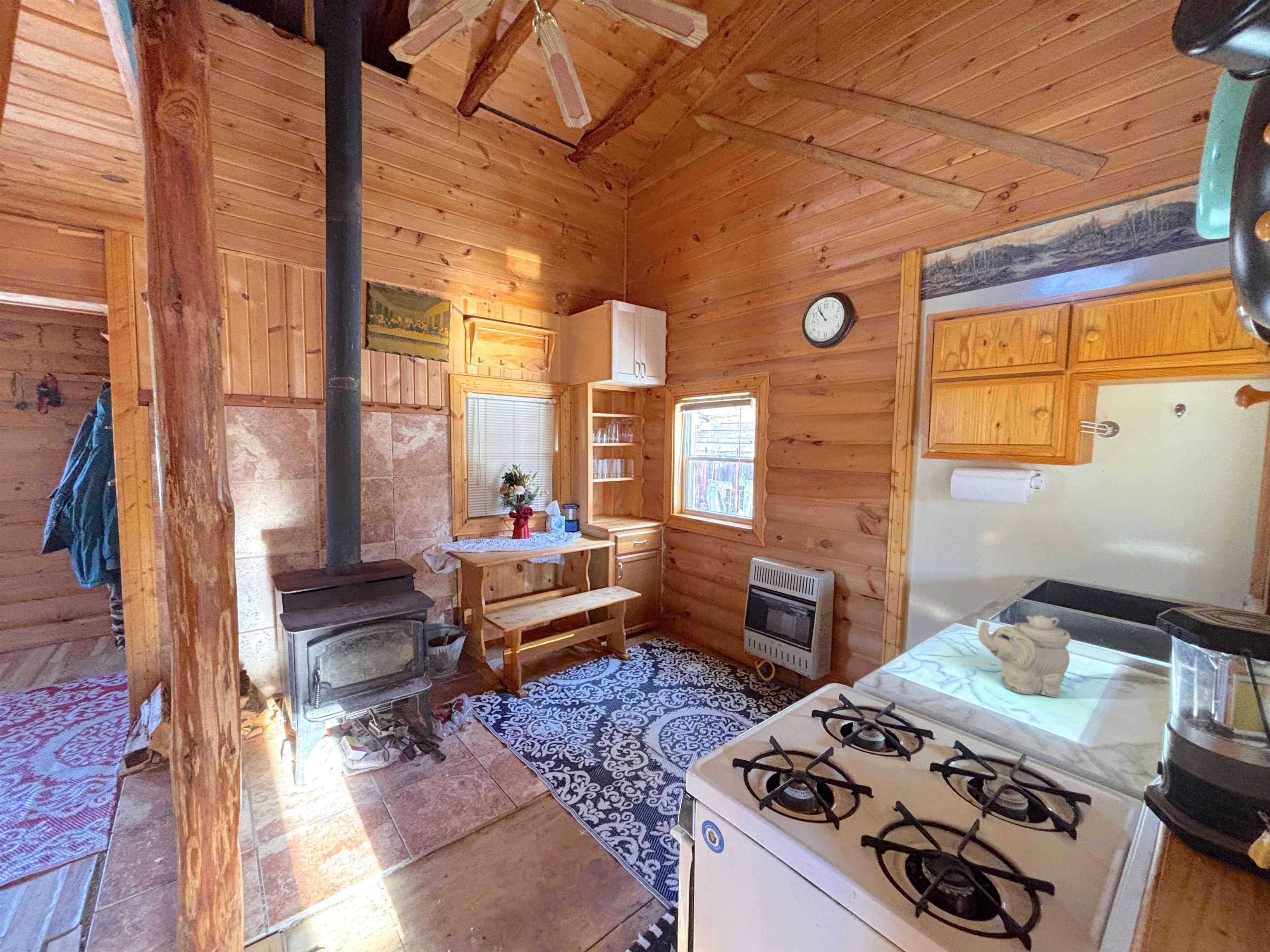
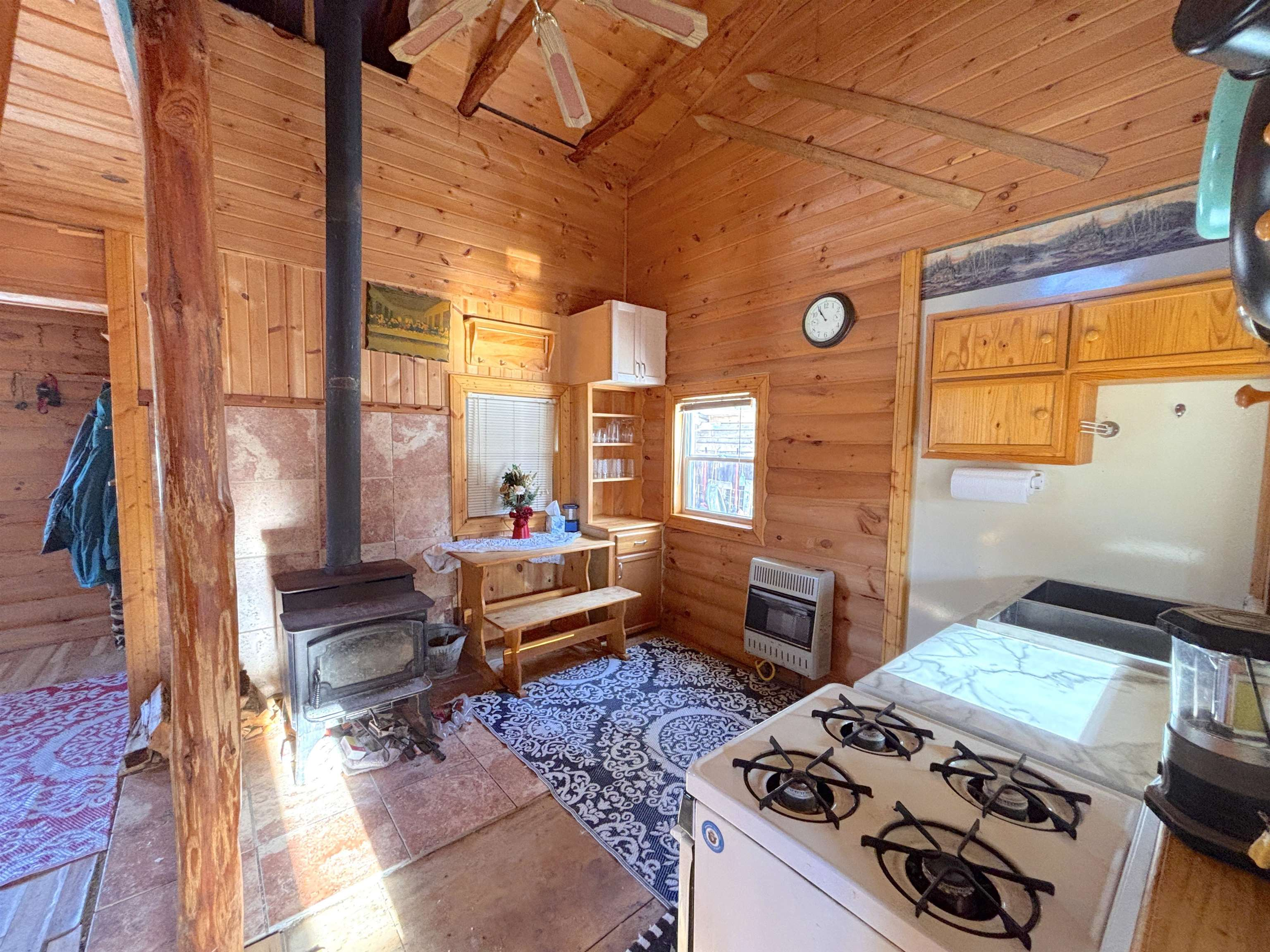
- teapot [978,615,1071,697]
